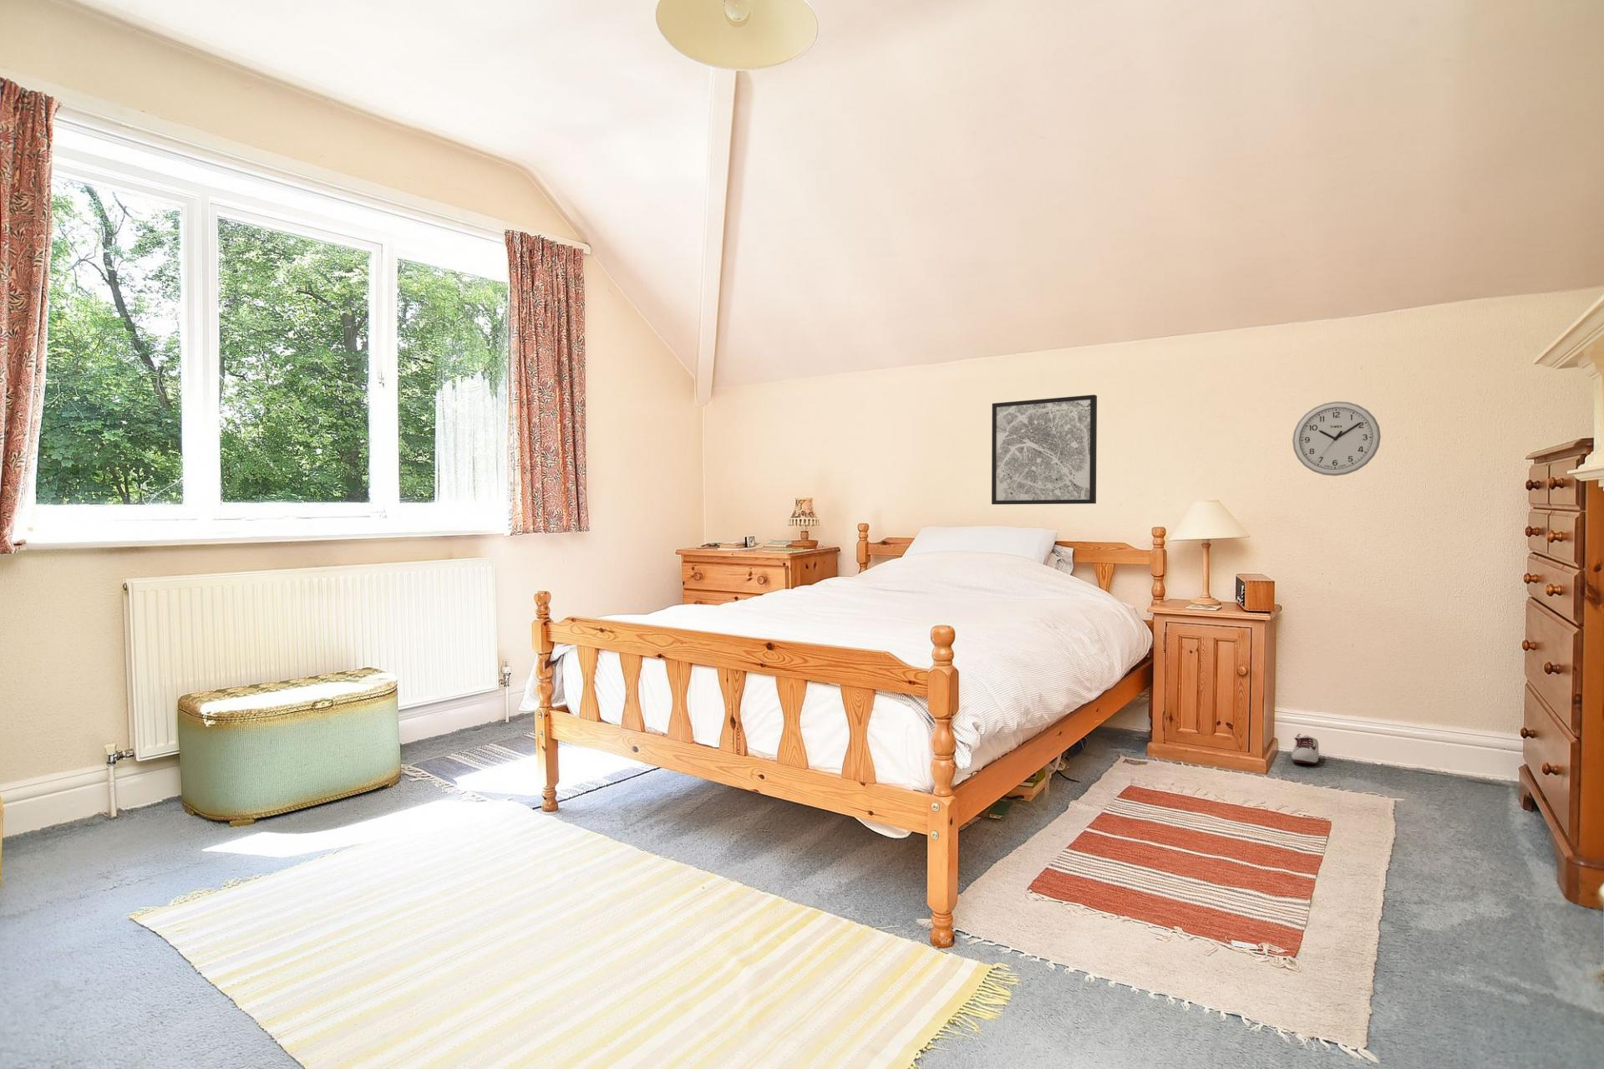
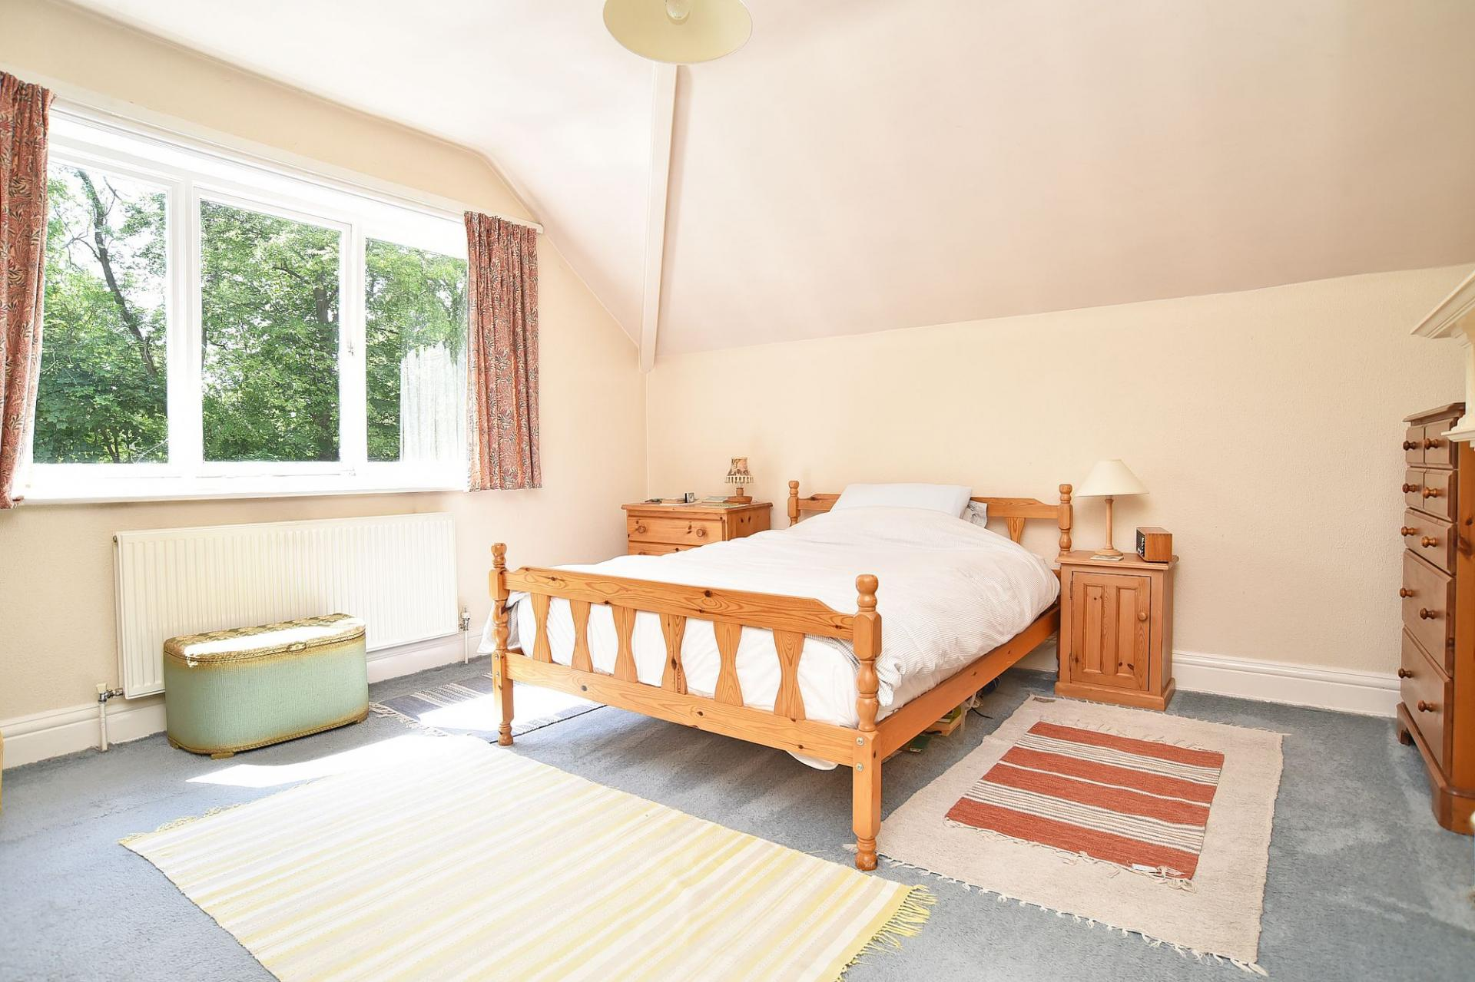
- wall clock [1292,401,1382,476]
- wall art [991,394,1097,506]
- shoe [1290,733,1320,765]
